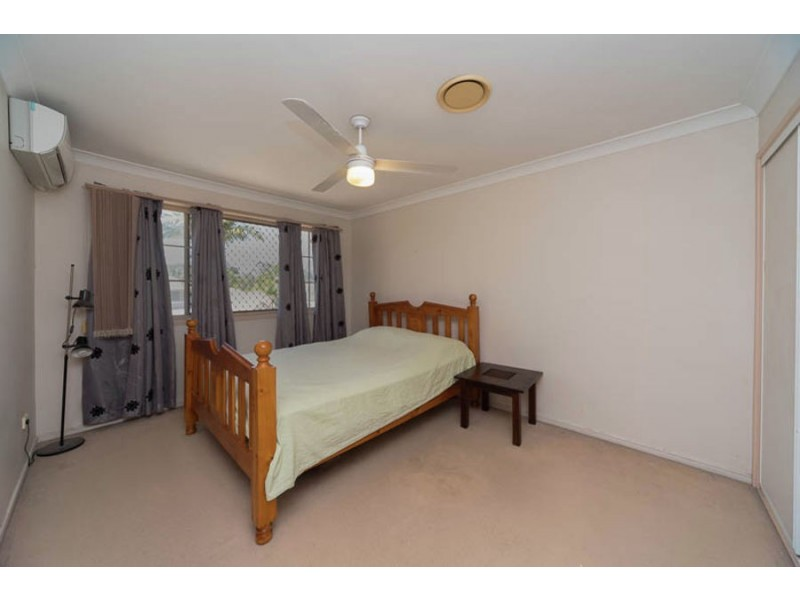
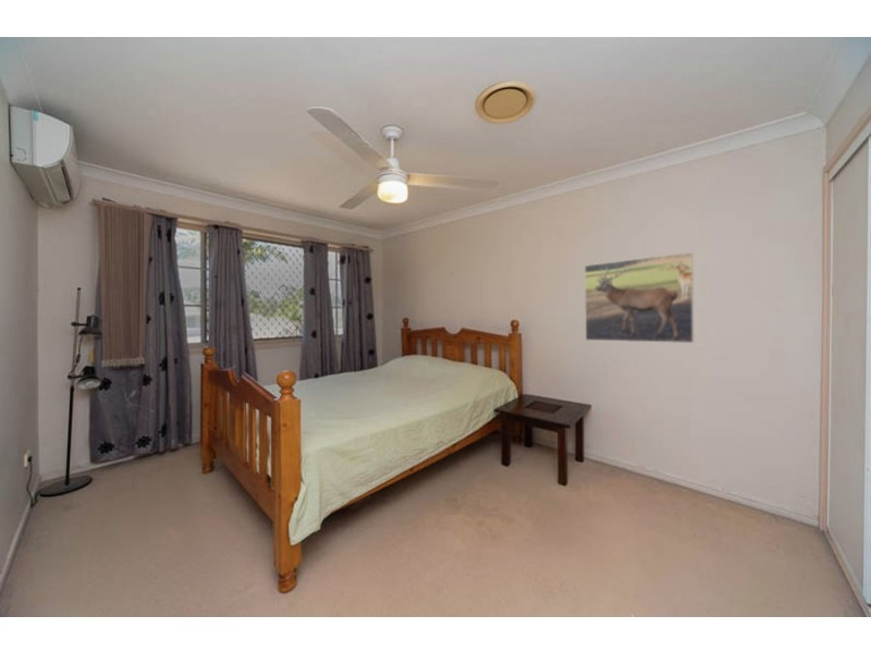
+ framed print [584,251,695,344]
